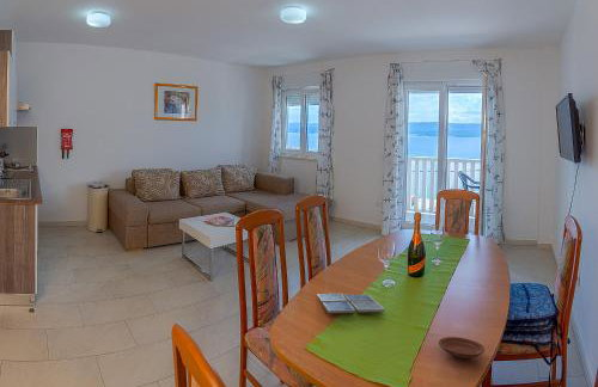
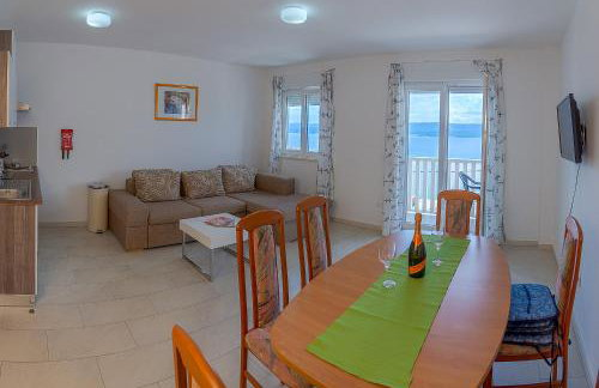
- drink coaster [316,293,386,314]
- plate [438,336,486,360]
